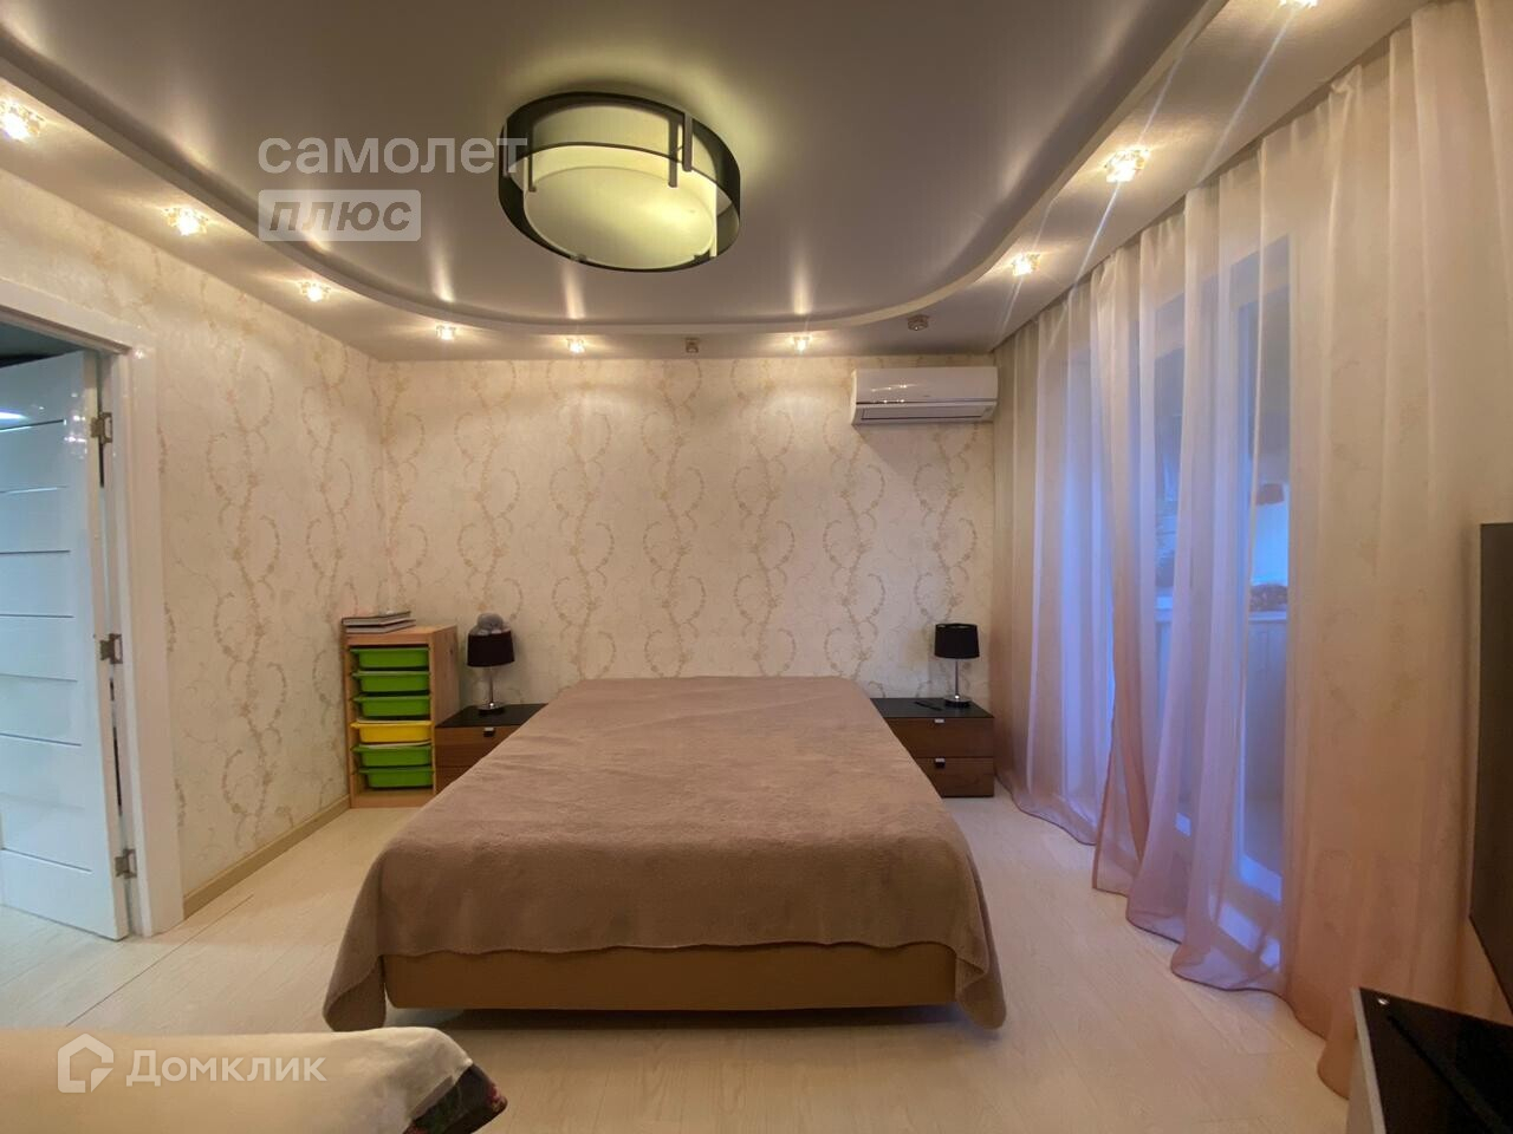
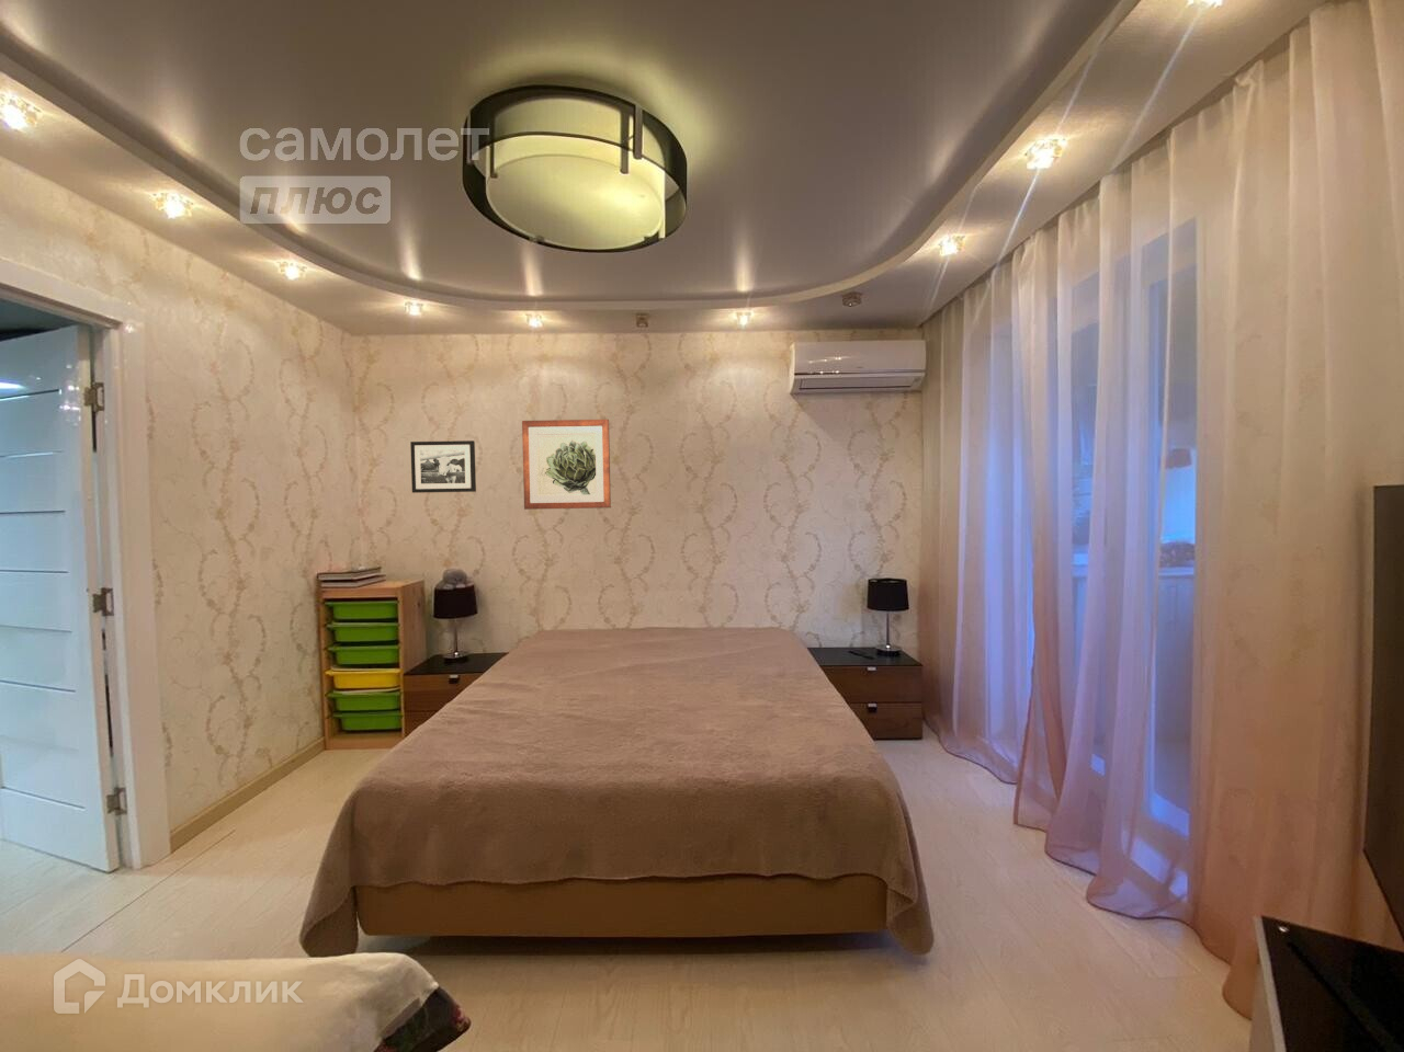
+ picture frame [409,440,478,494]
+ wall art [521,419,612,511]
